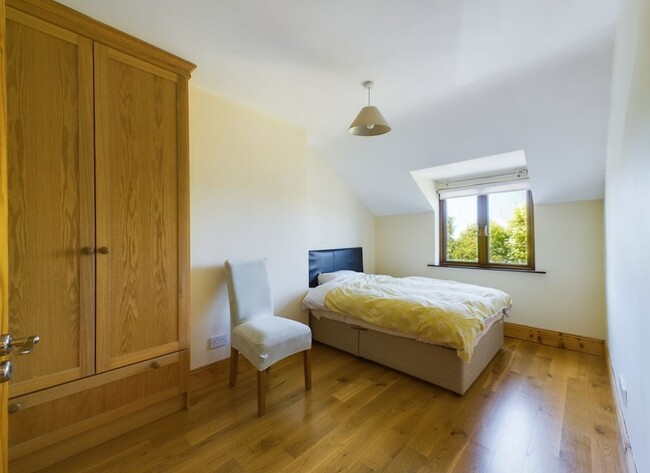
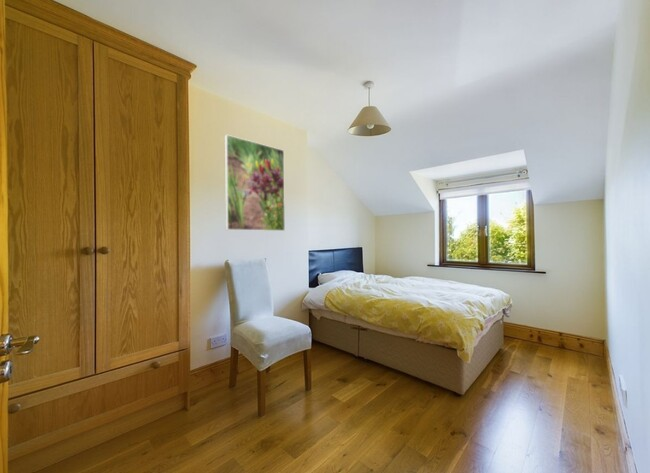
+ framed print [224,134,286,232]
